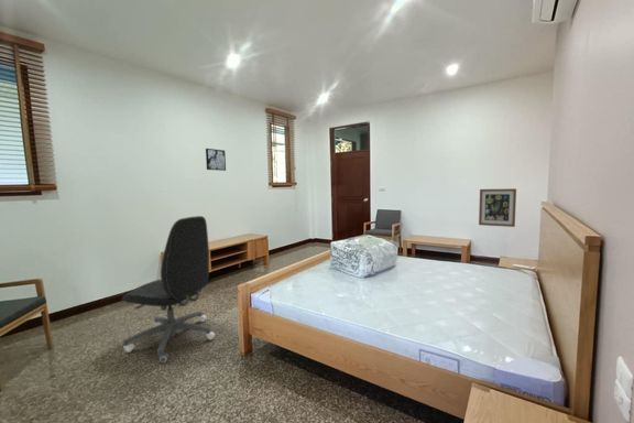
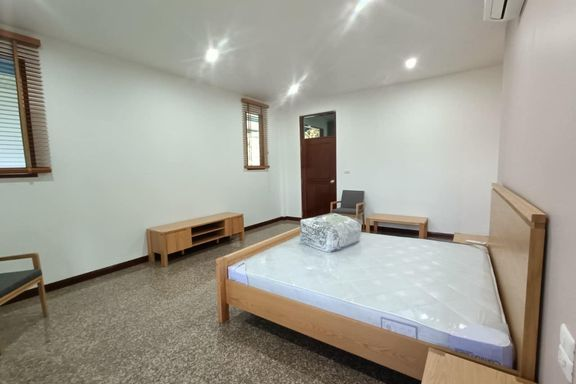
- wall art [205,148,227,172]
- wall art [478,187,517,228]
- office chair [121,215,216,364]
